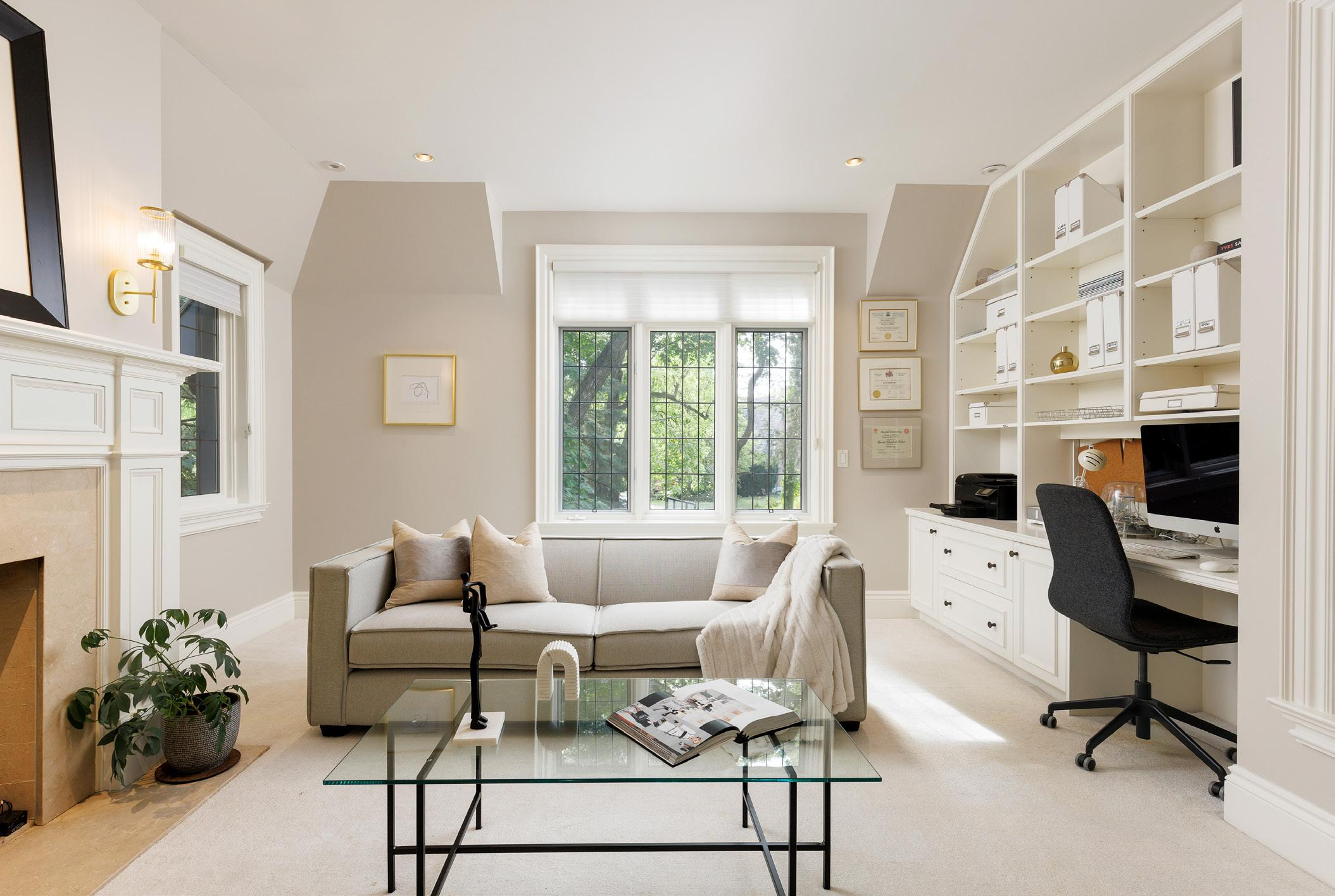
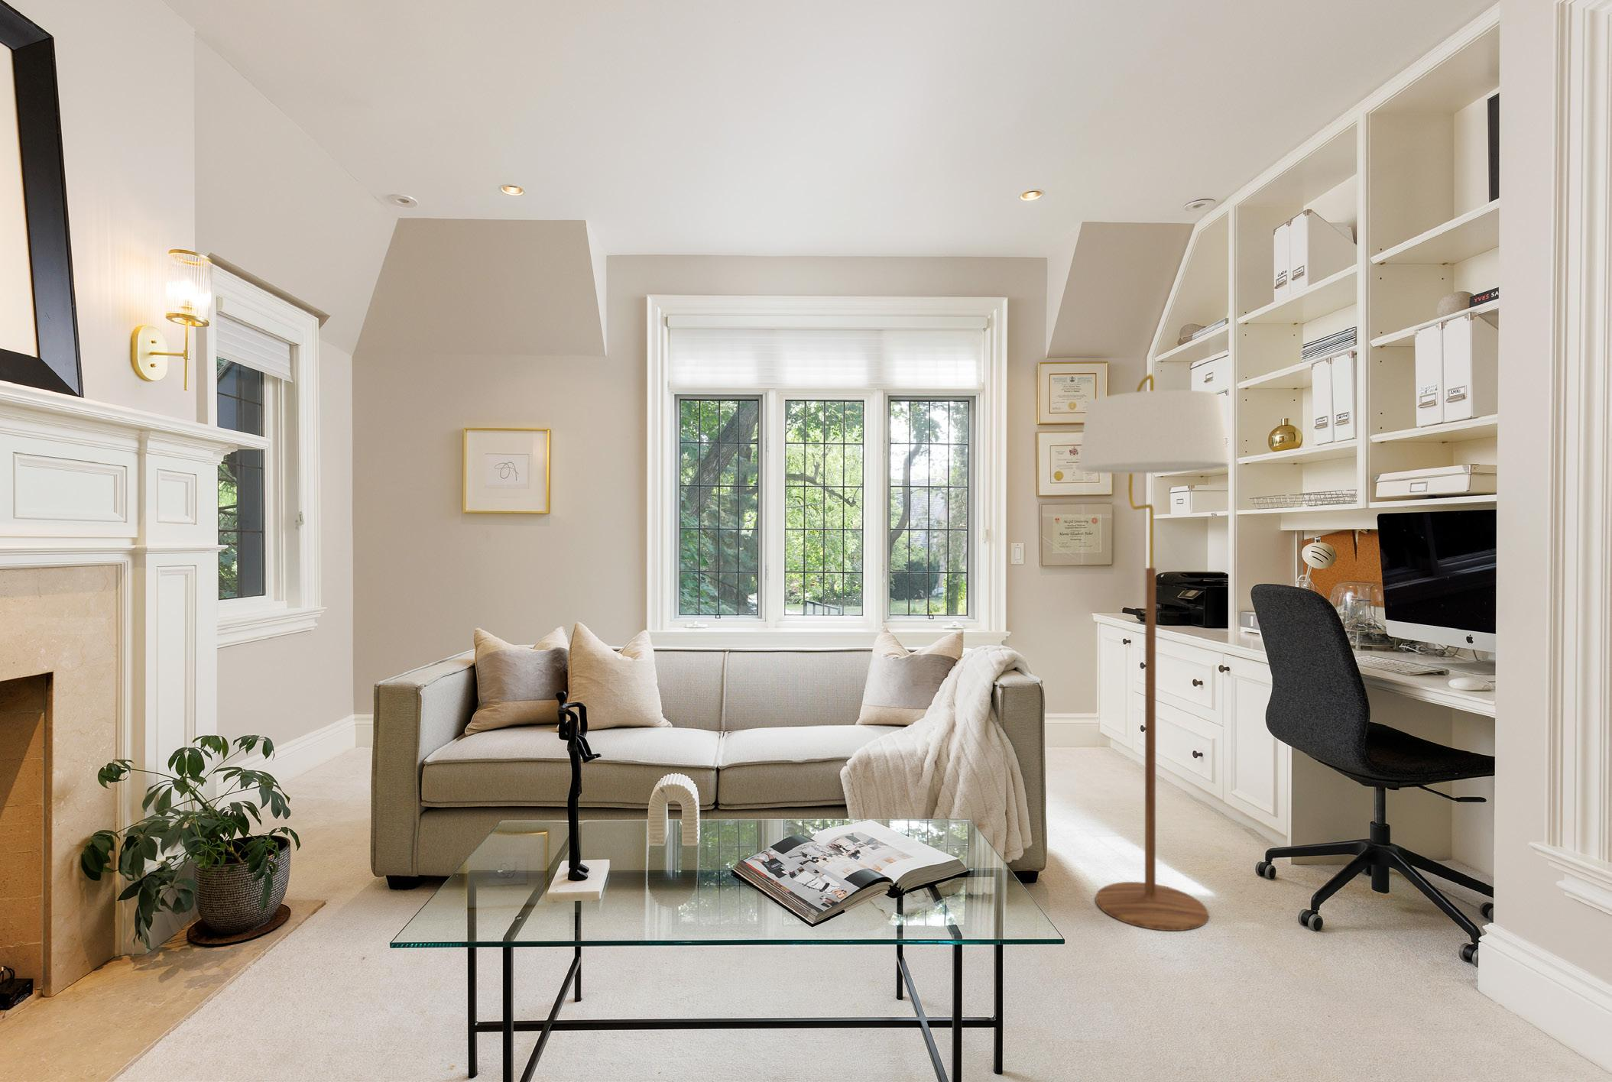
+ floor lamp [1078,373,1229,931]
